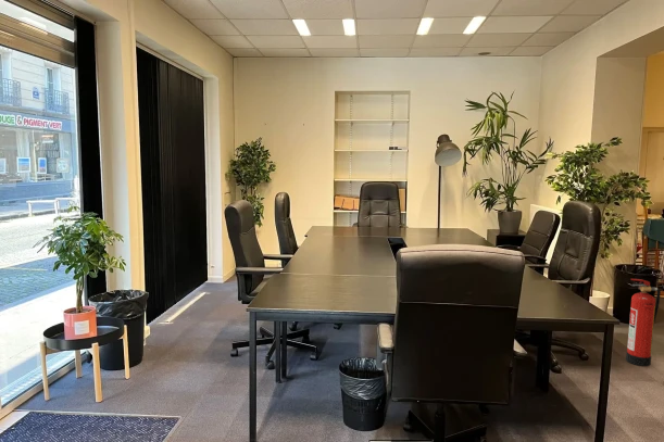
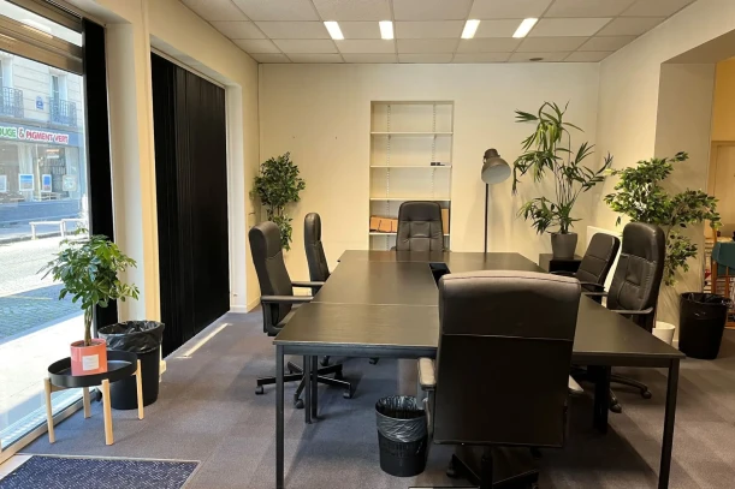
- fire extinguisher [625,278,662,367]
